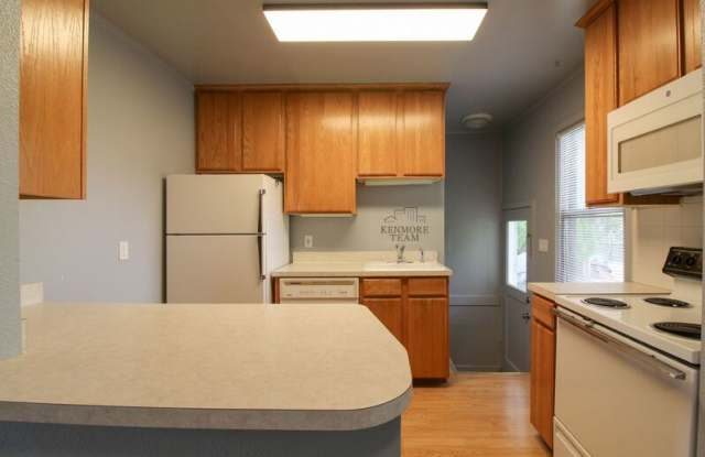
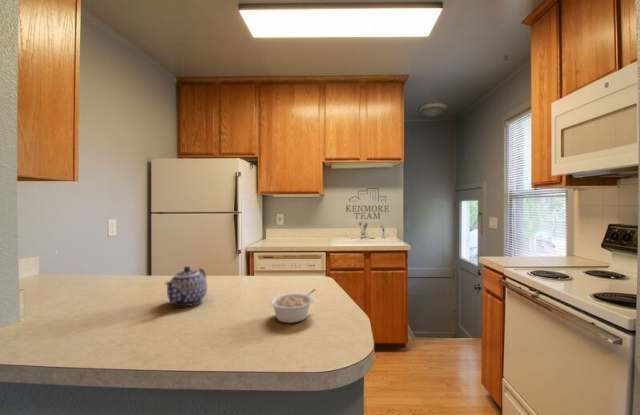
+ legume [269,288,317,324]
+ teapot [164,265,208,307]
